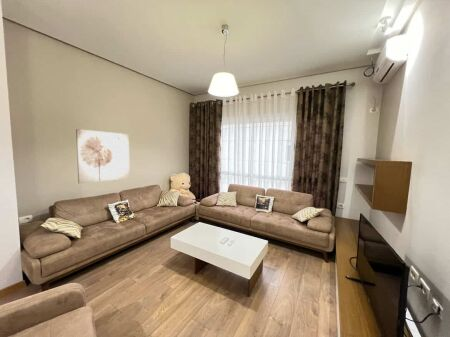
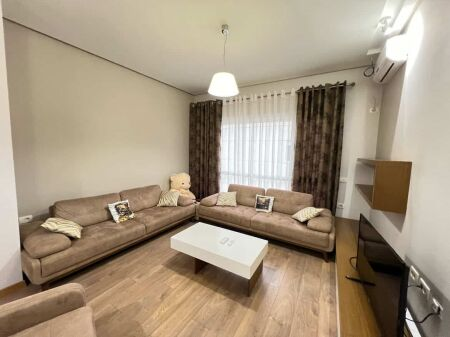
- wall art [75,128,131,185]
